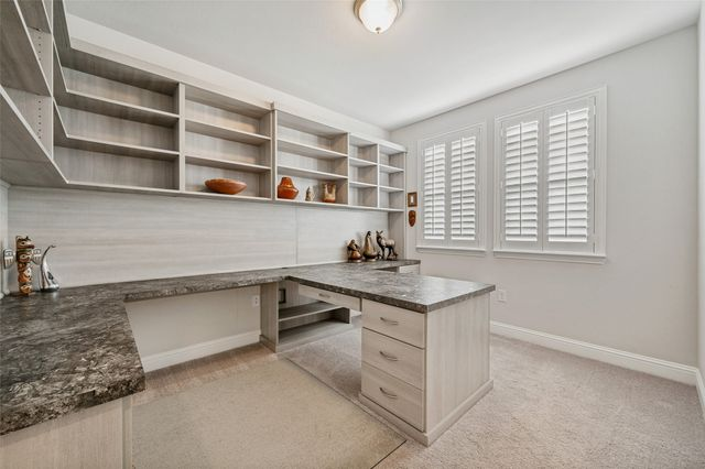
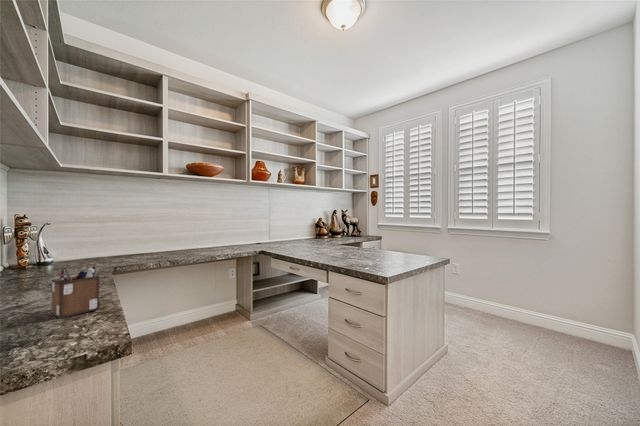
+ desk organizer [51,264,100,320]
